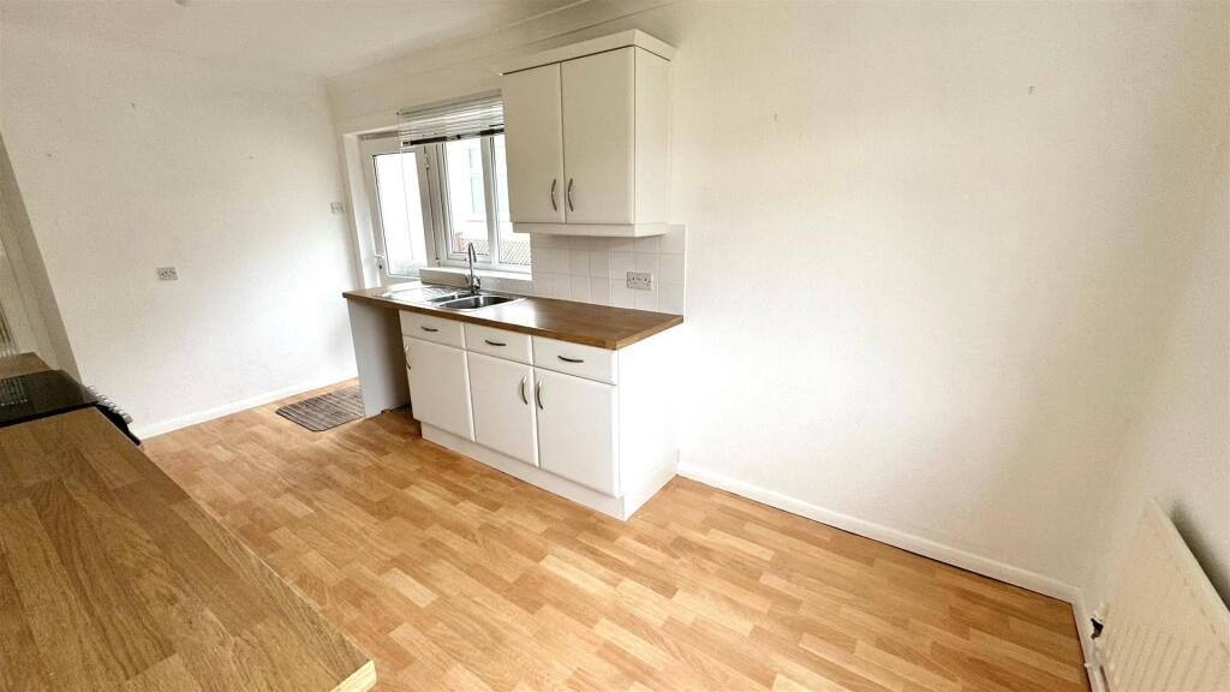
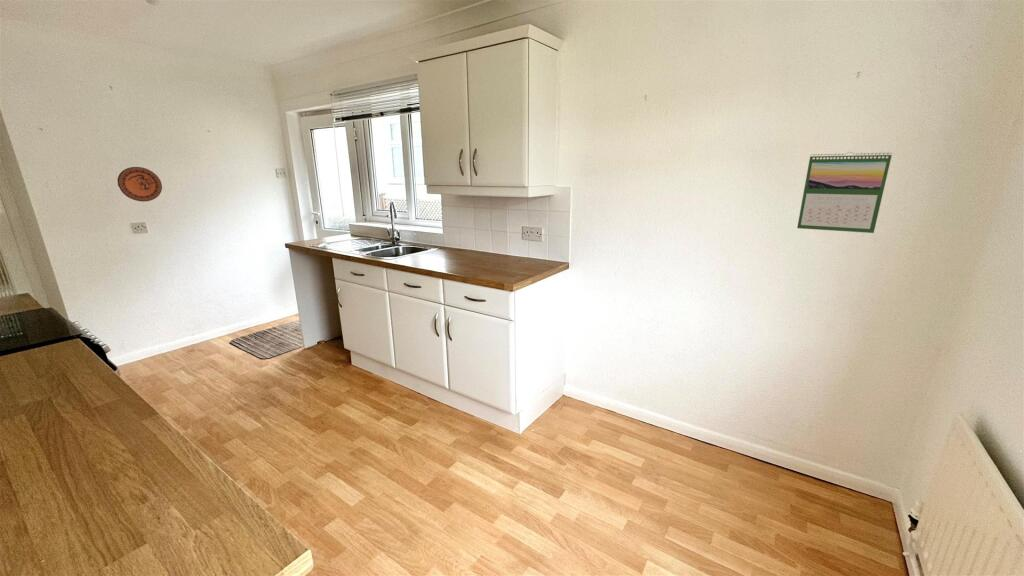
+ calendar [796,151,893,234]
+ decorative plate [117,166,163,202]
